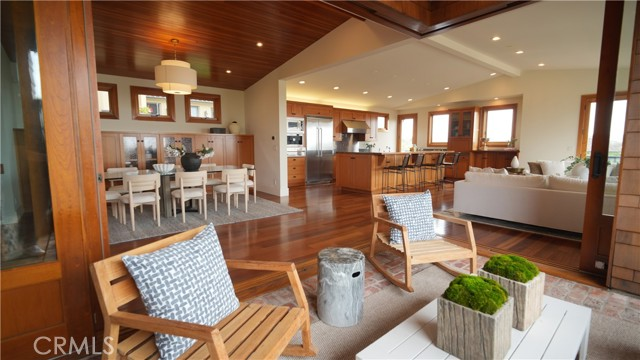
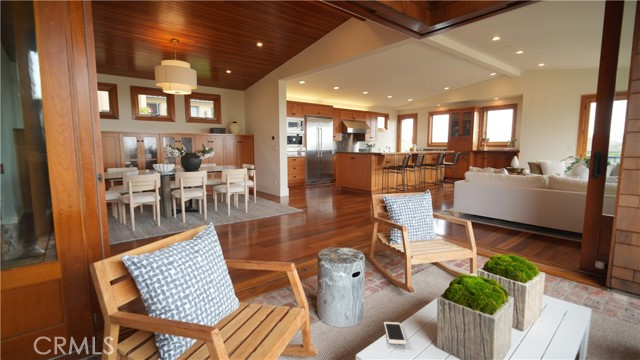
+ cell phone [383,321,407,345]
